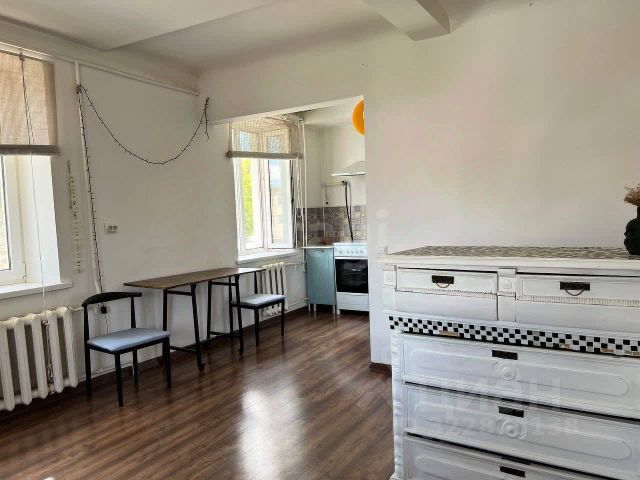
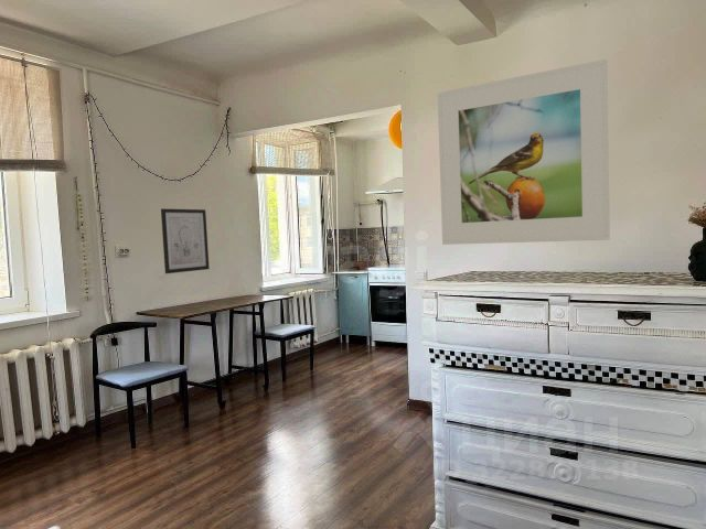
+ wall art [160,207,211,274]
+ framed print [437,58,611,246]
